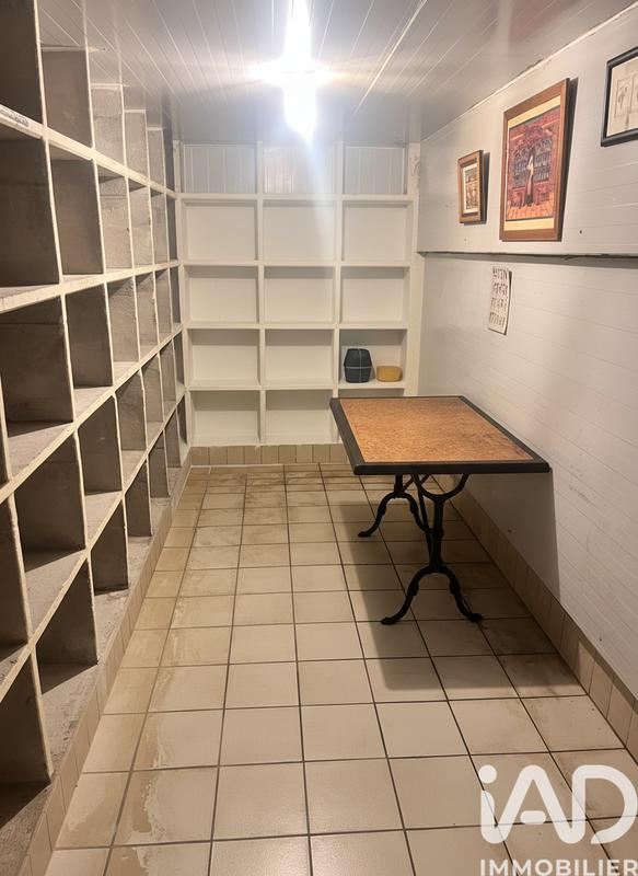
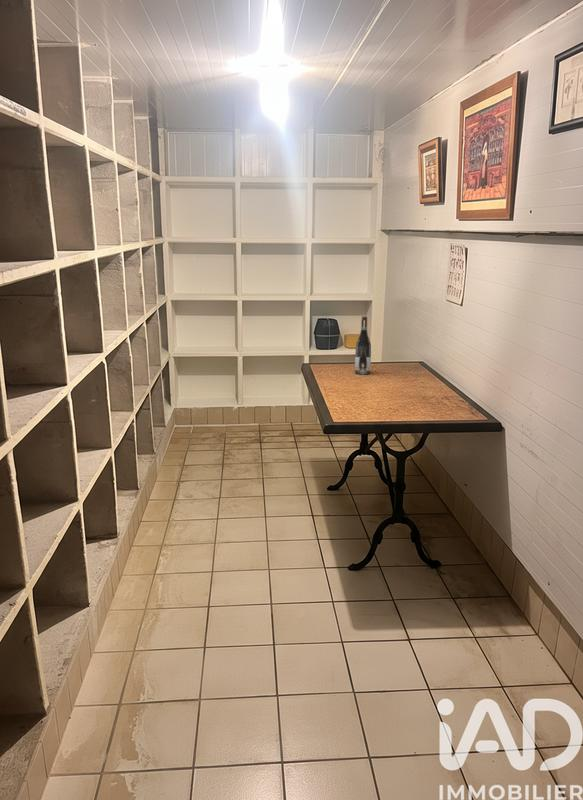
+ wine bottle [354,315,372,375]
